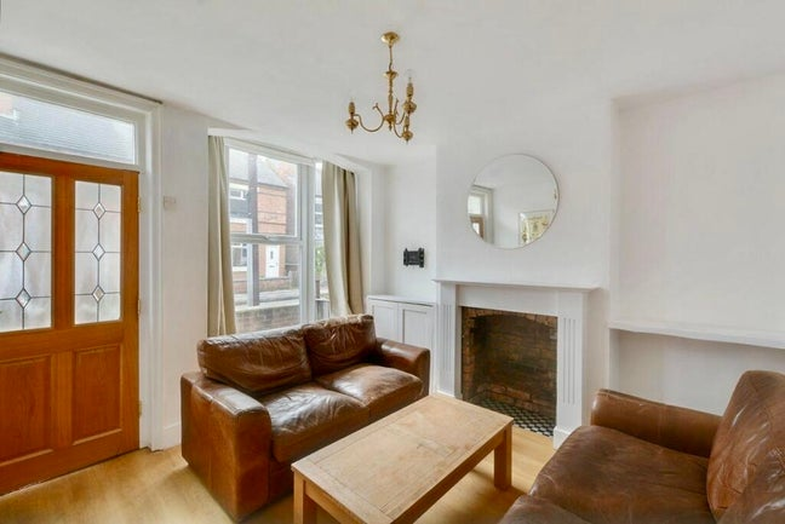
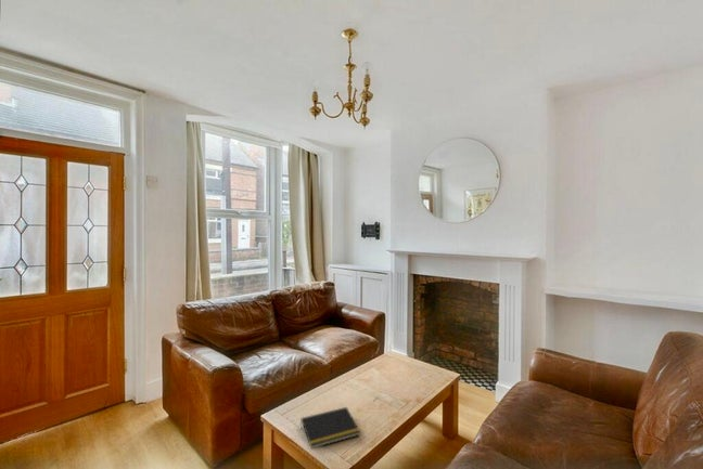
+ notepad [299,406,361,450]
